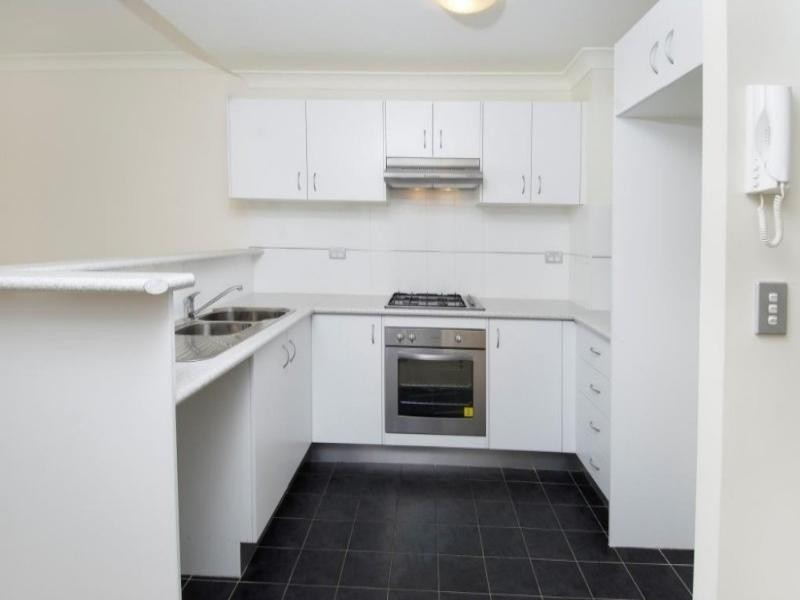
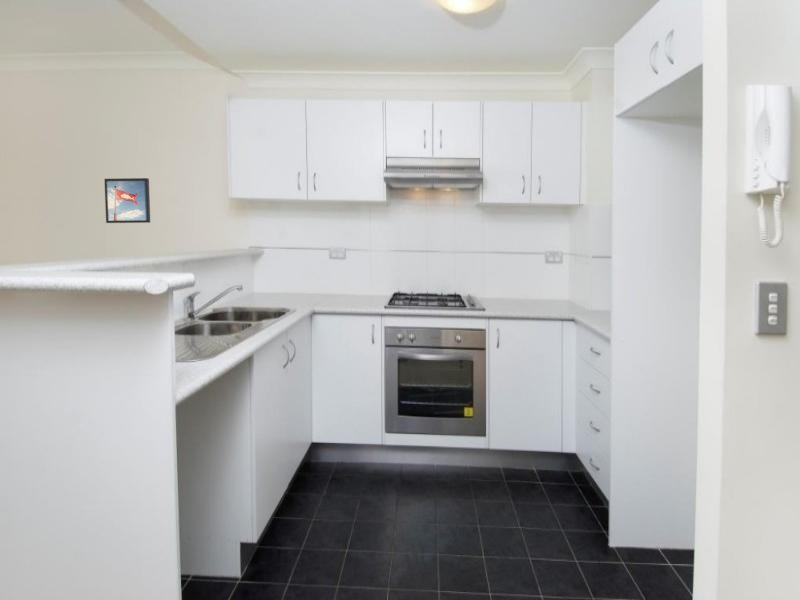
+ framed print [103,177,151,224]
